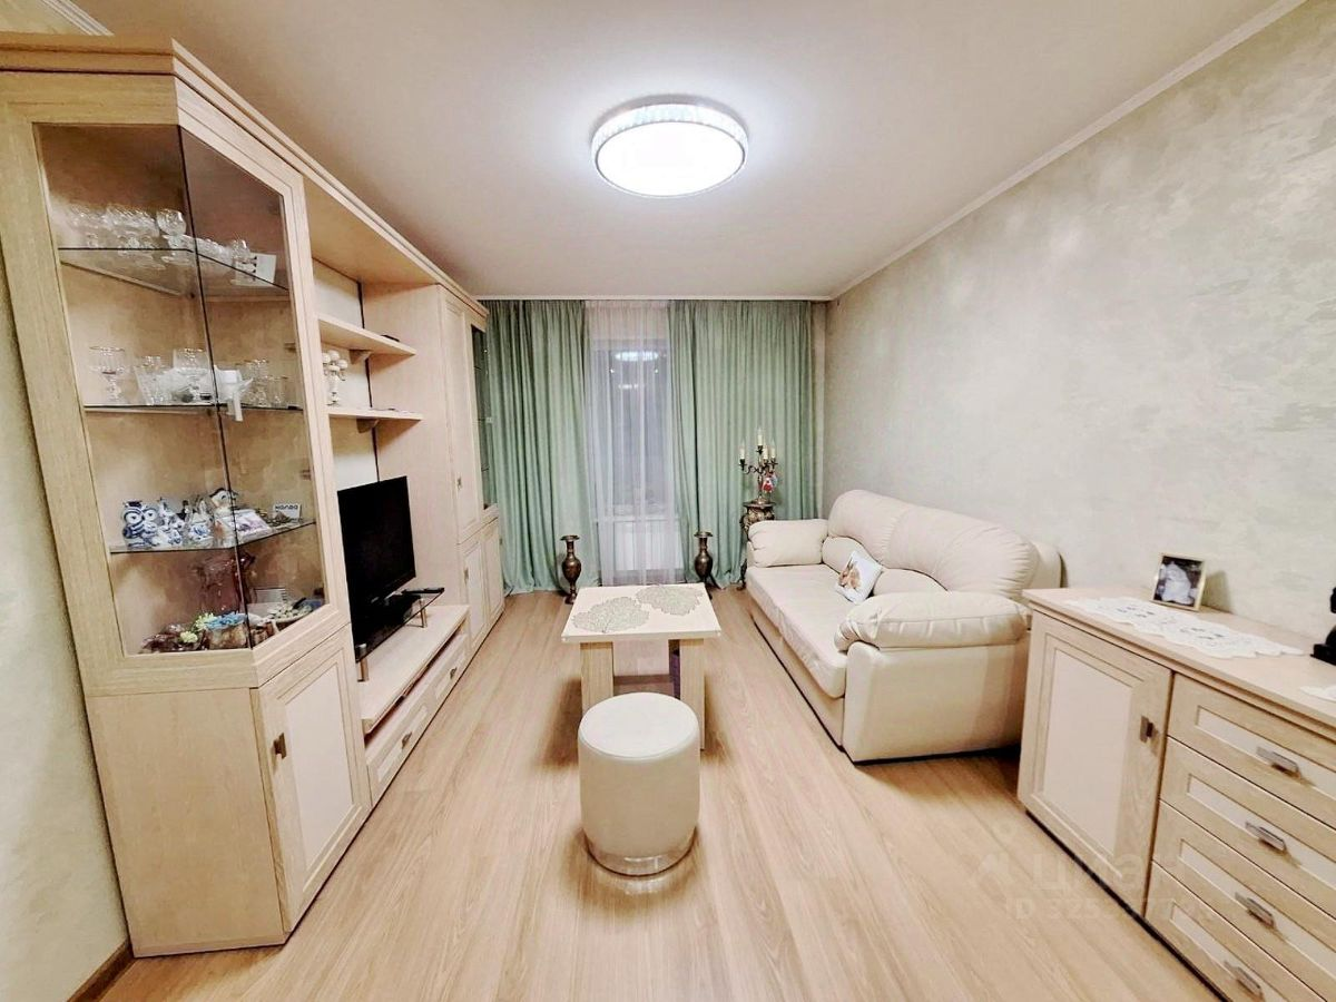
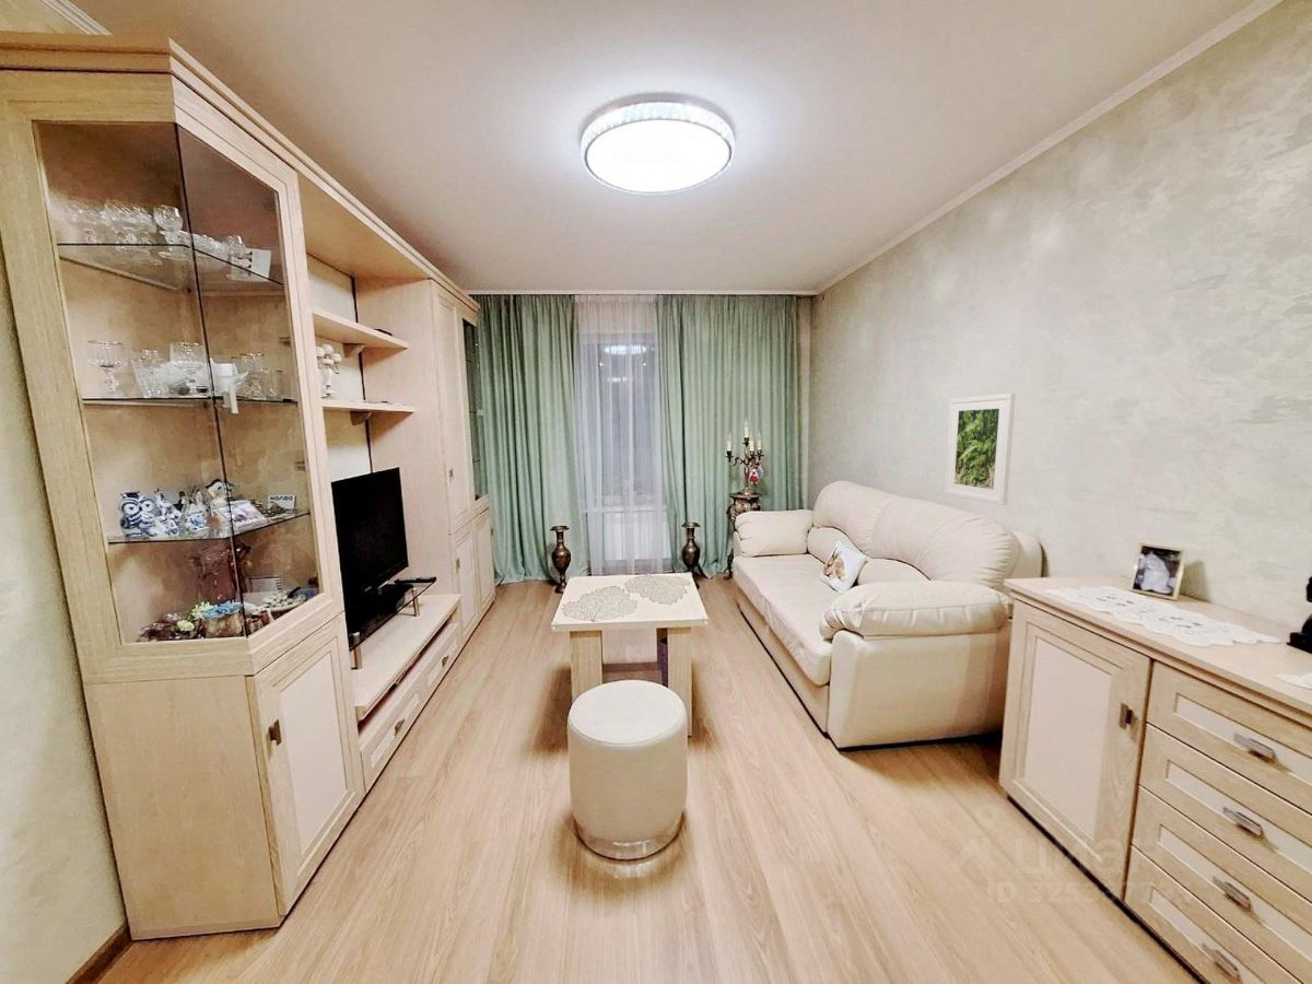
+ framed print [944,393,1017,506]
